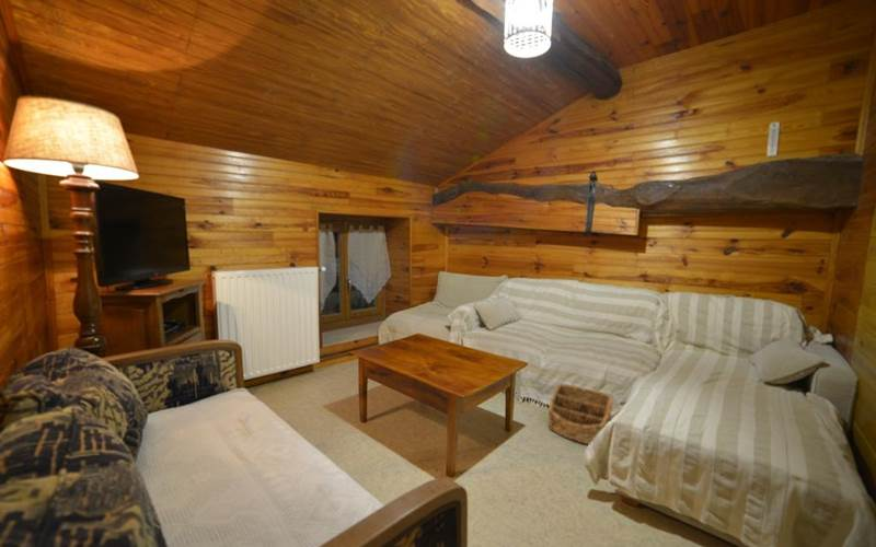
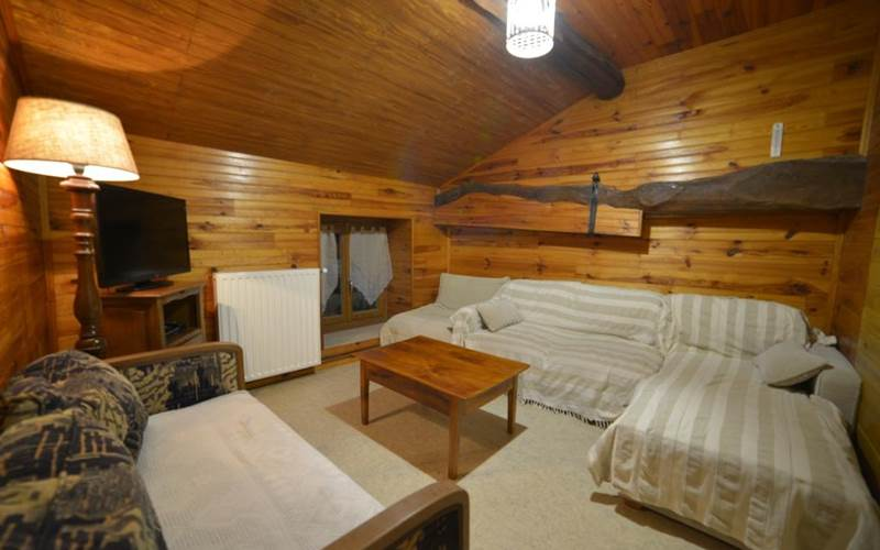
- basket [548,383,613,445]
